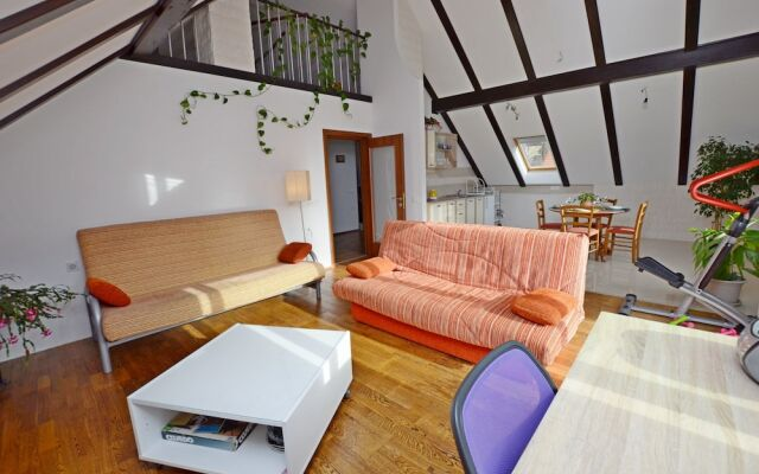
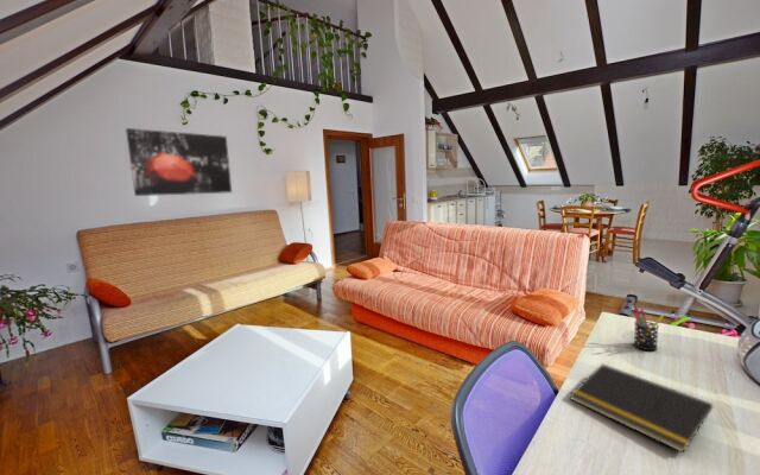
+ pen holder [632,305,664,352]
+ notepad [569,362,714,454]
+ wall art [125,127,233,197]
